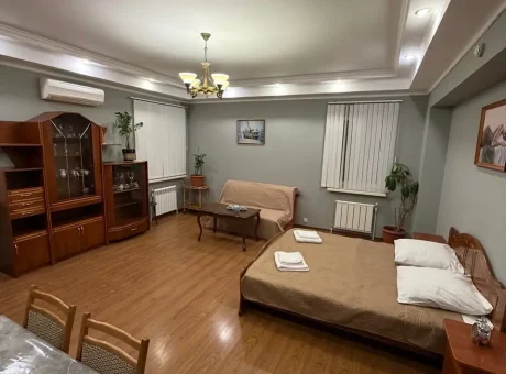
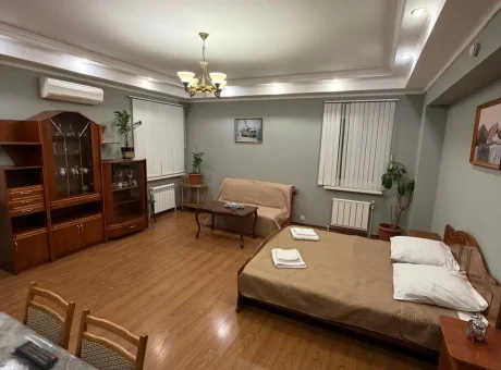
+ remote control [13,340,60,370]
